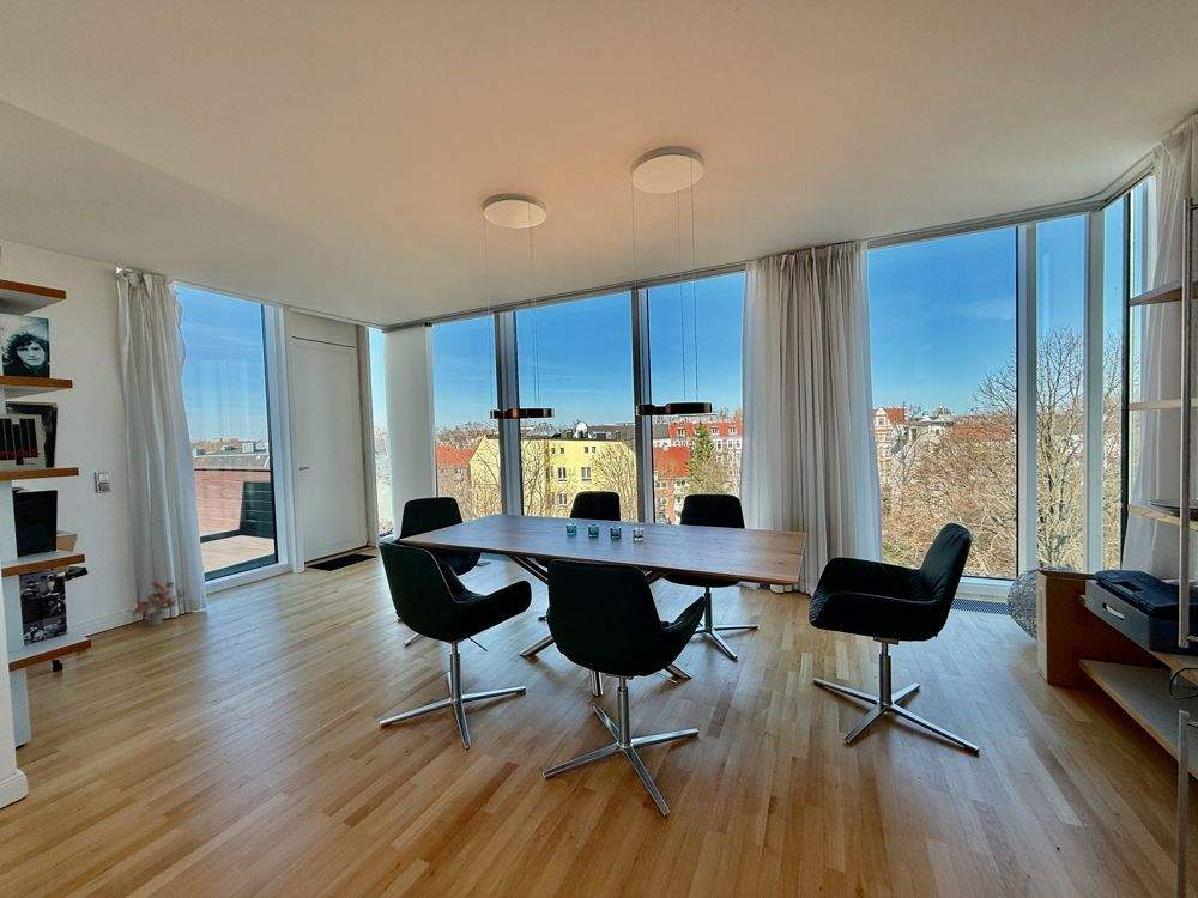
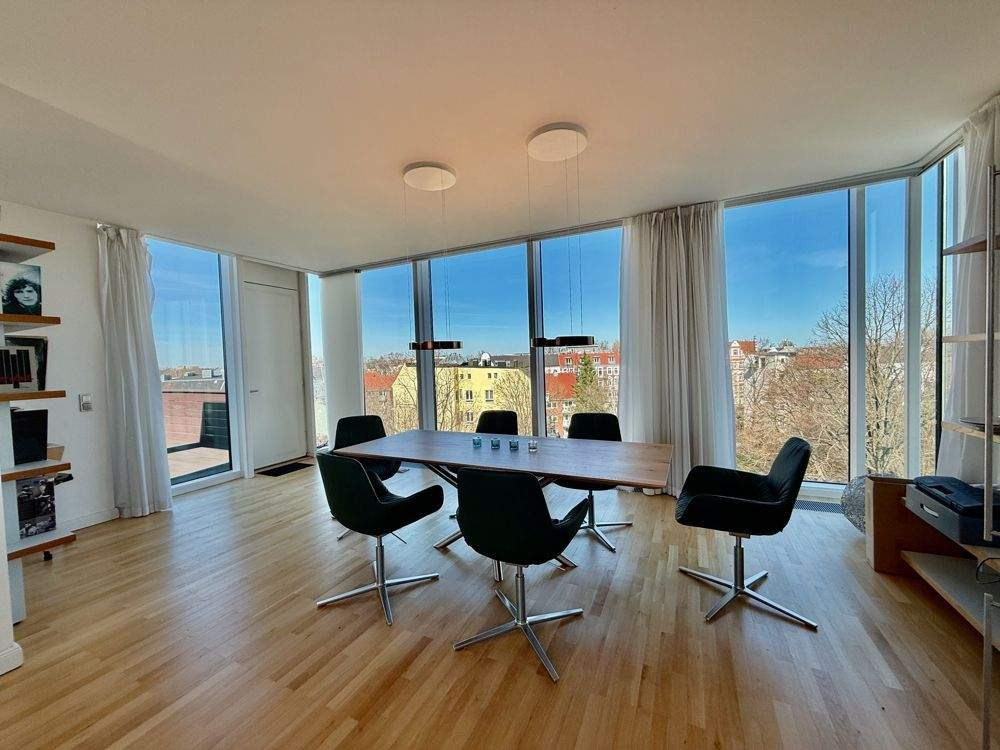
- potted plant [125,572,188,627]
